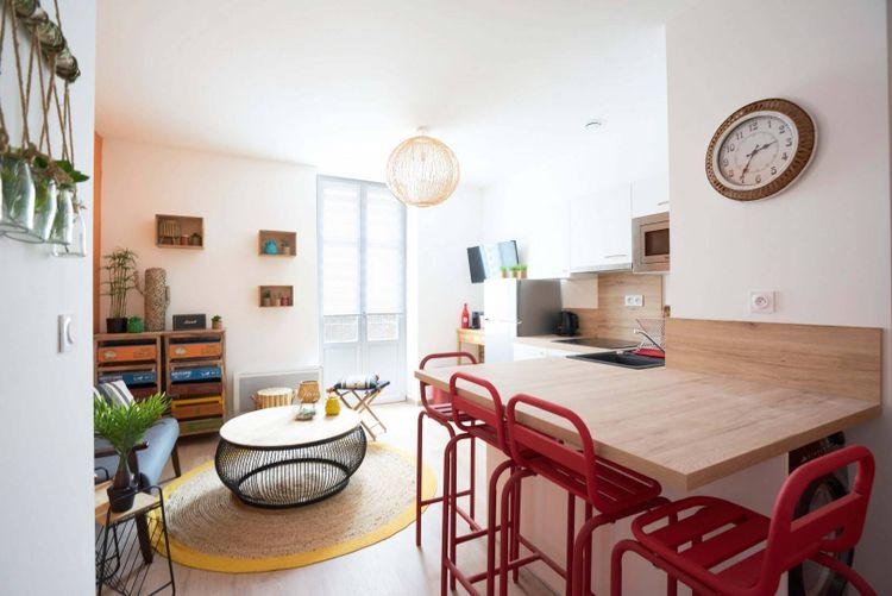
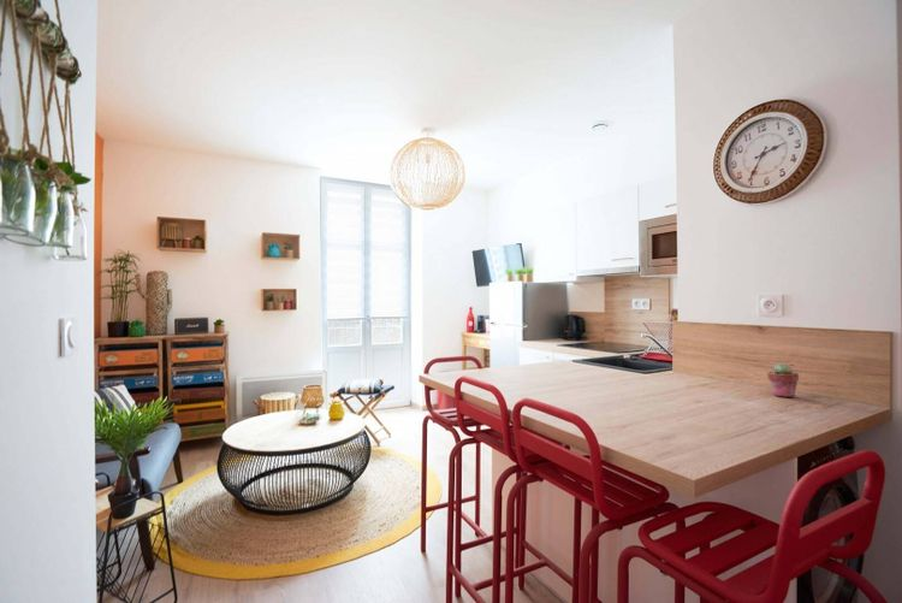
+ potted succulent [766,362,800,398]
